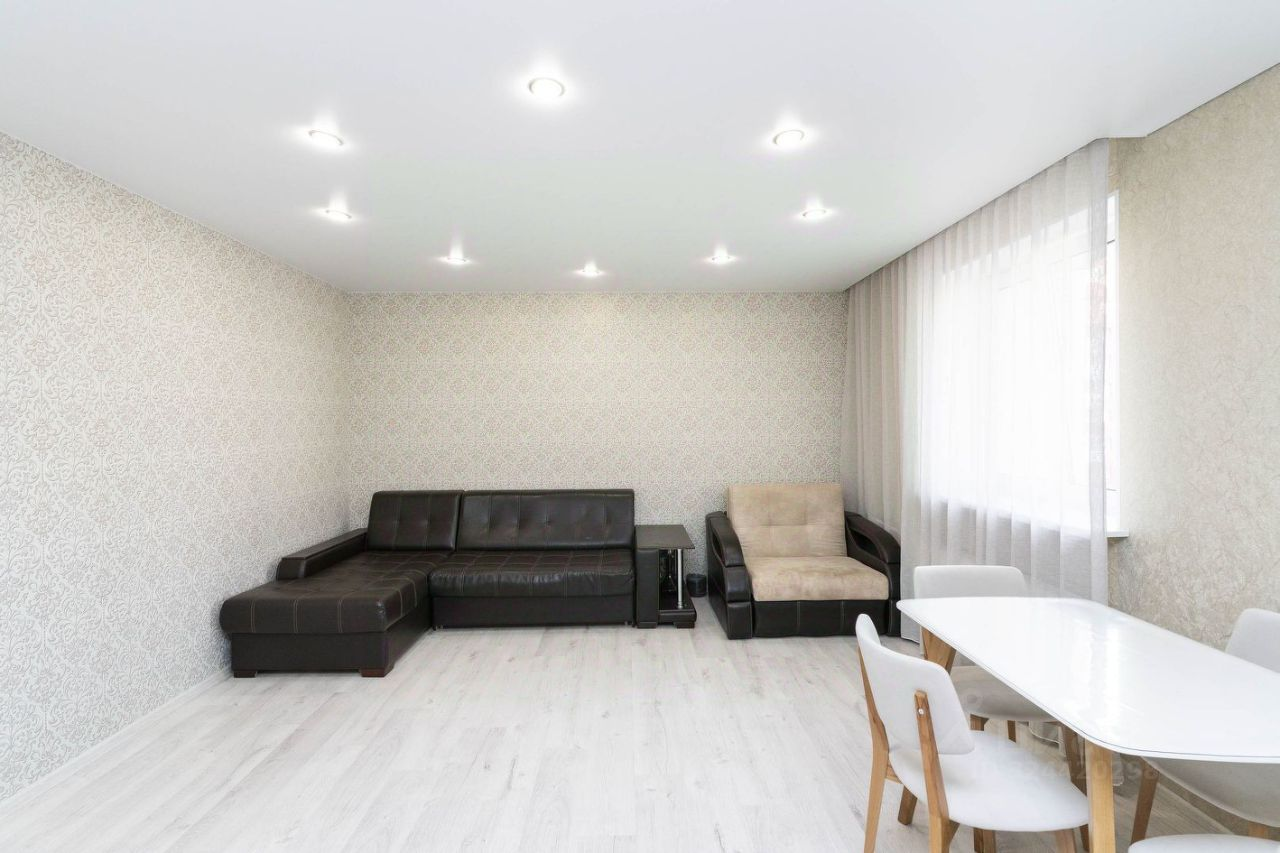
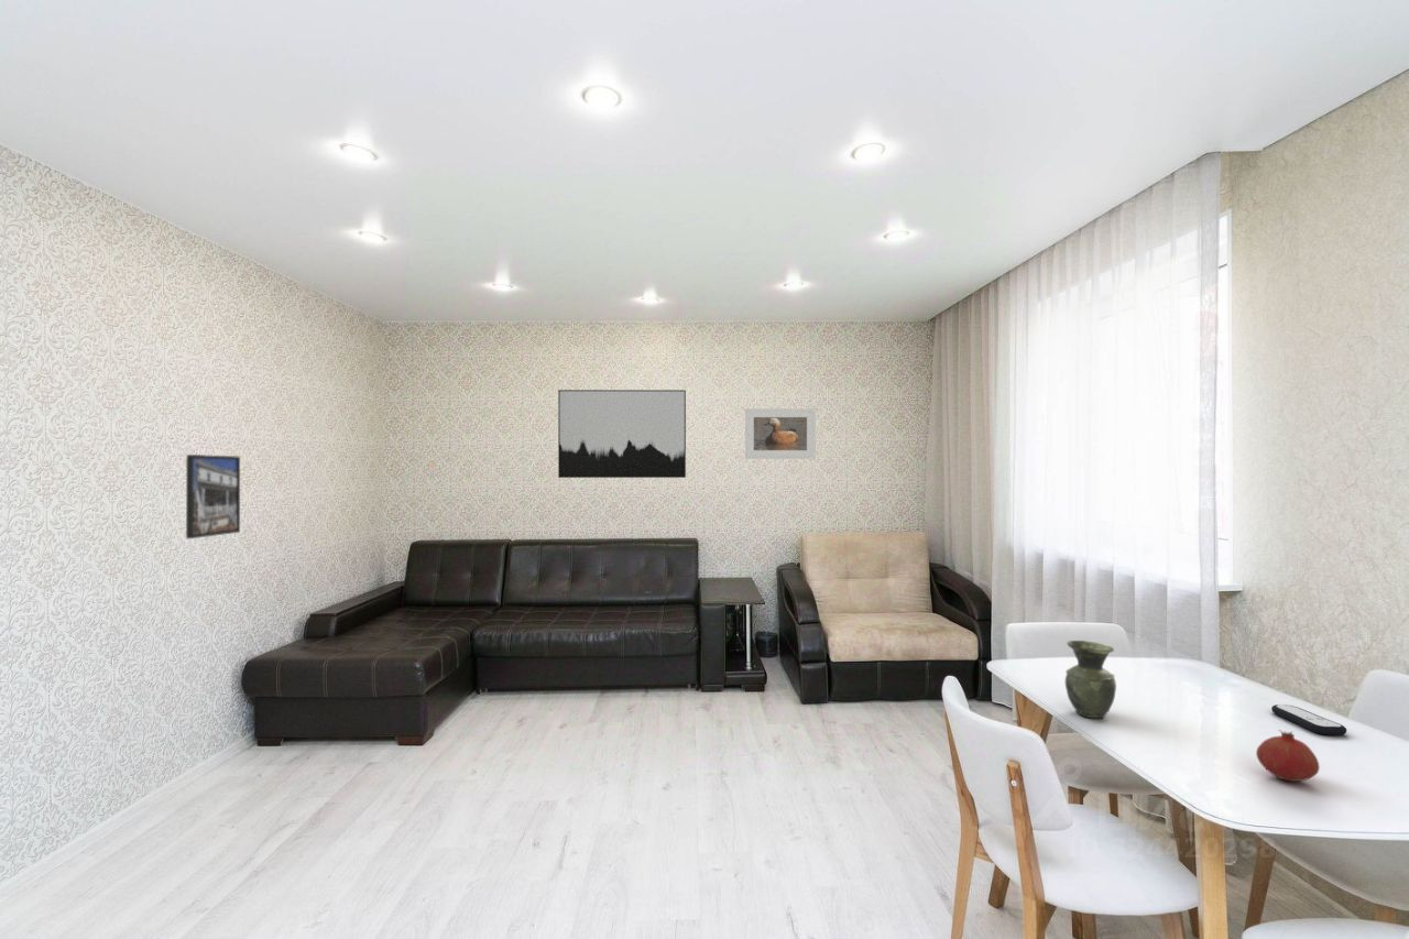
+ vase [1064,640,1117,719]
+ wall art [557,389,687,479]
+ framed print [744,407,817,460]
+ remote control [1270,703,1348,736]
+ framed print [185,454,241,539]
+ fruit [1255,729,1321,783]
